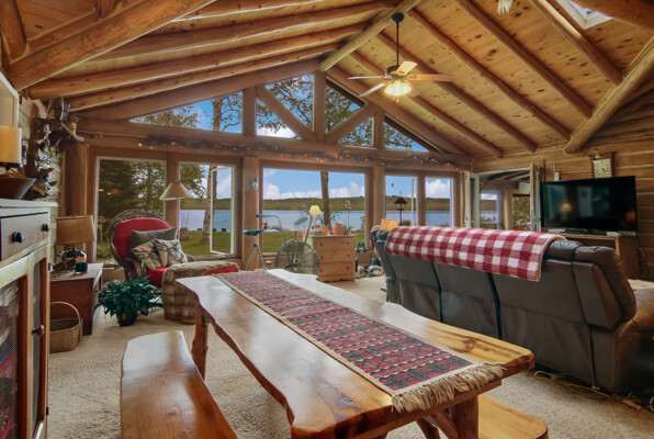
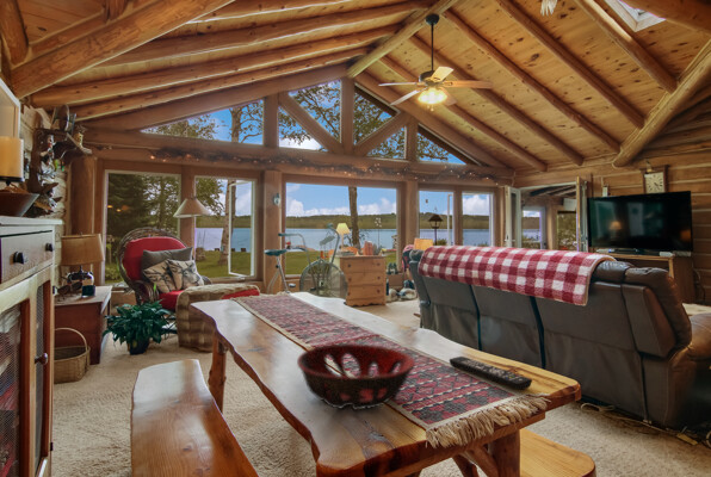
+ remote control [449,355,533,391]
+ decorative bowl [296,342,416,411]
